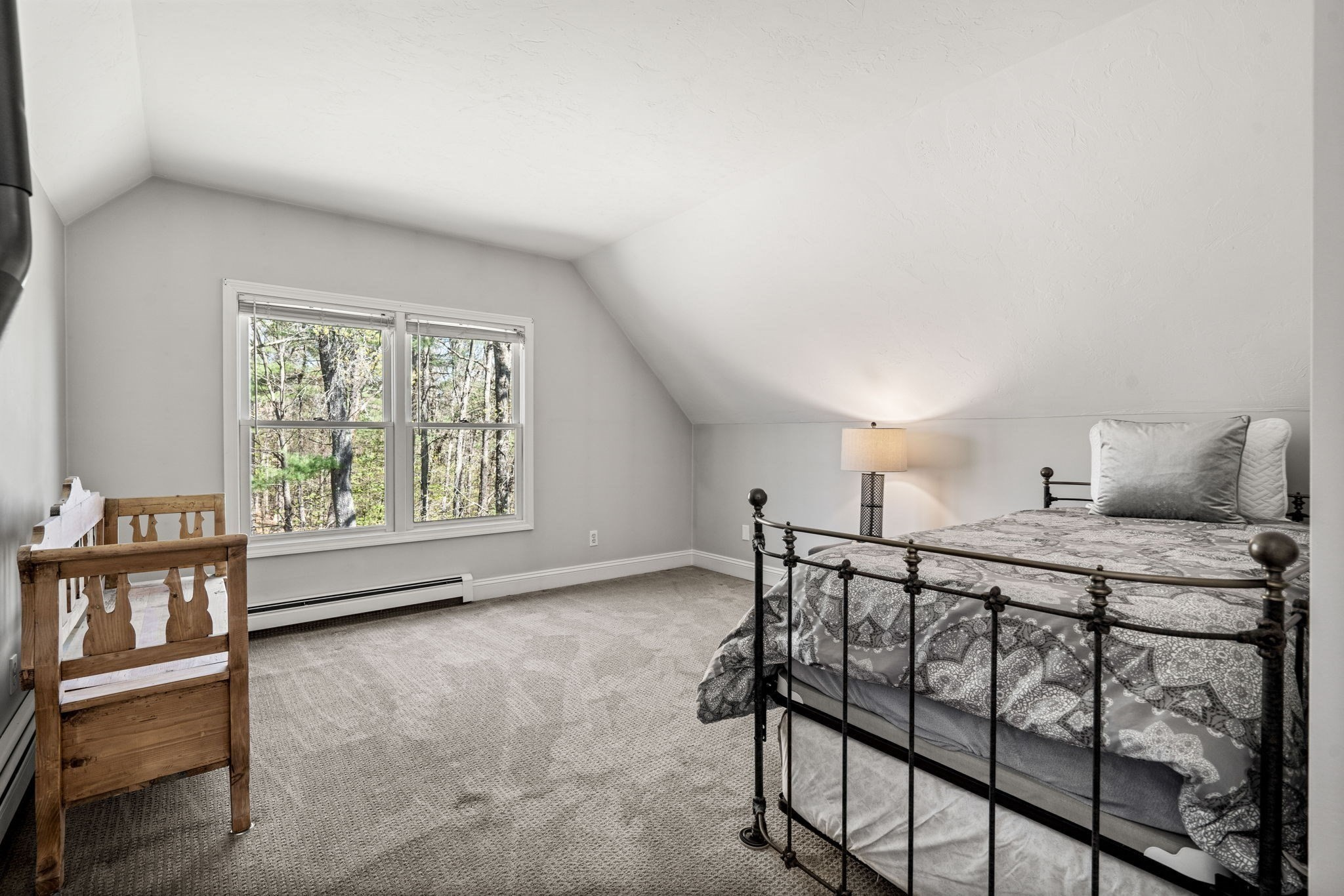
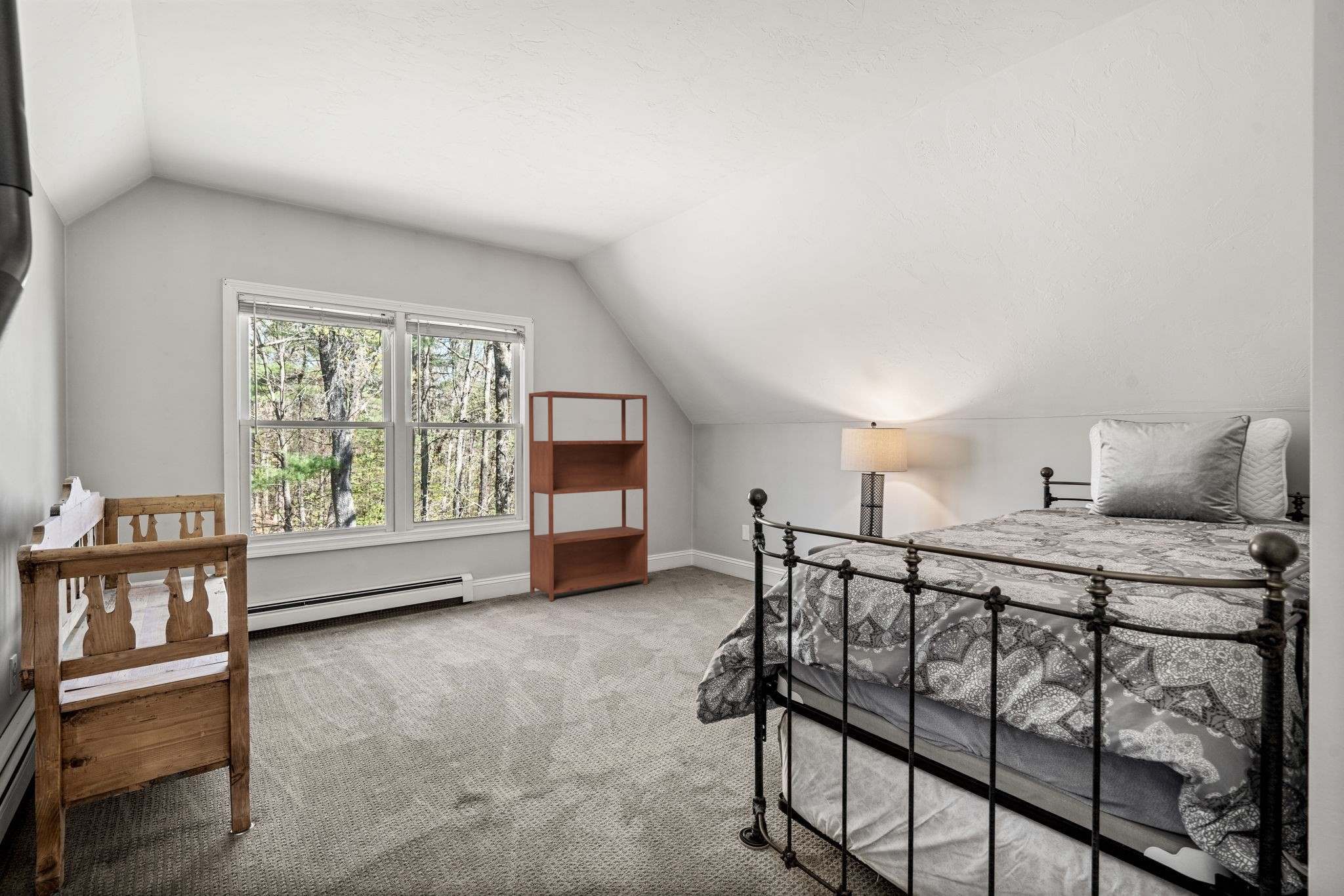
+ bookshelf [528,390,648,601]
